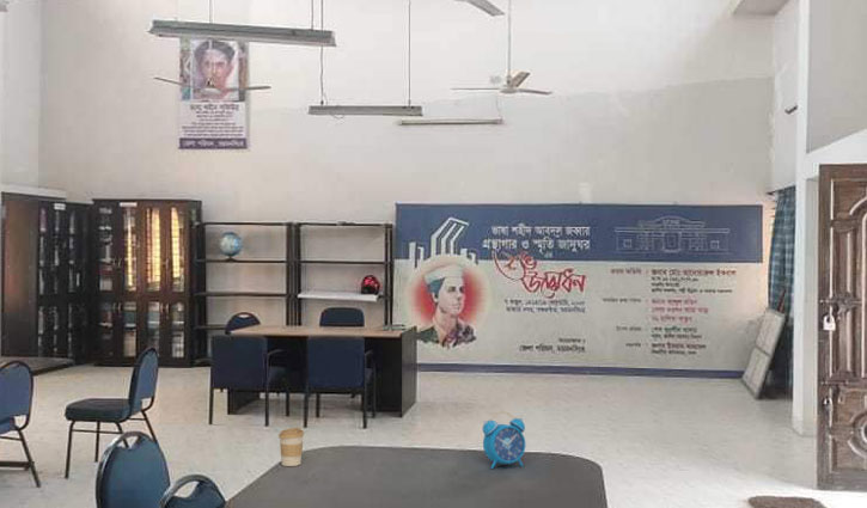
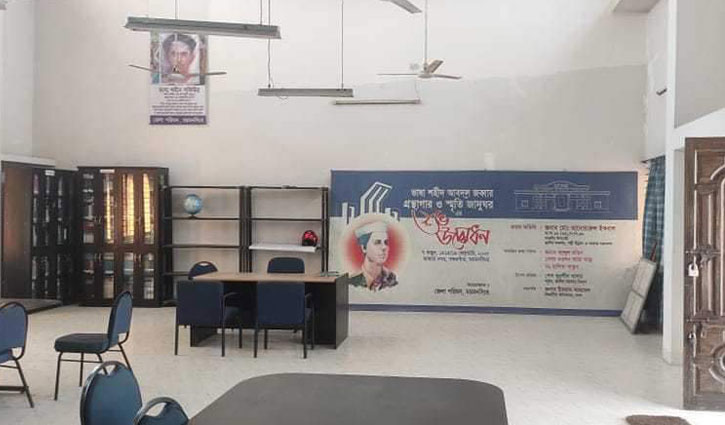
- coffee cup [277,427,305,467]
- alarm clock [482,410,526,470]
